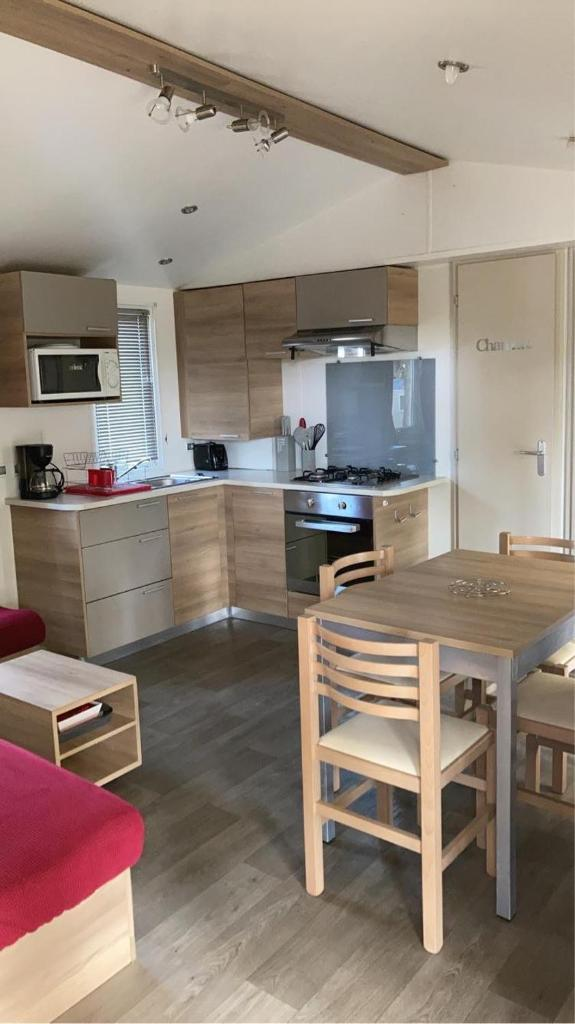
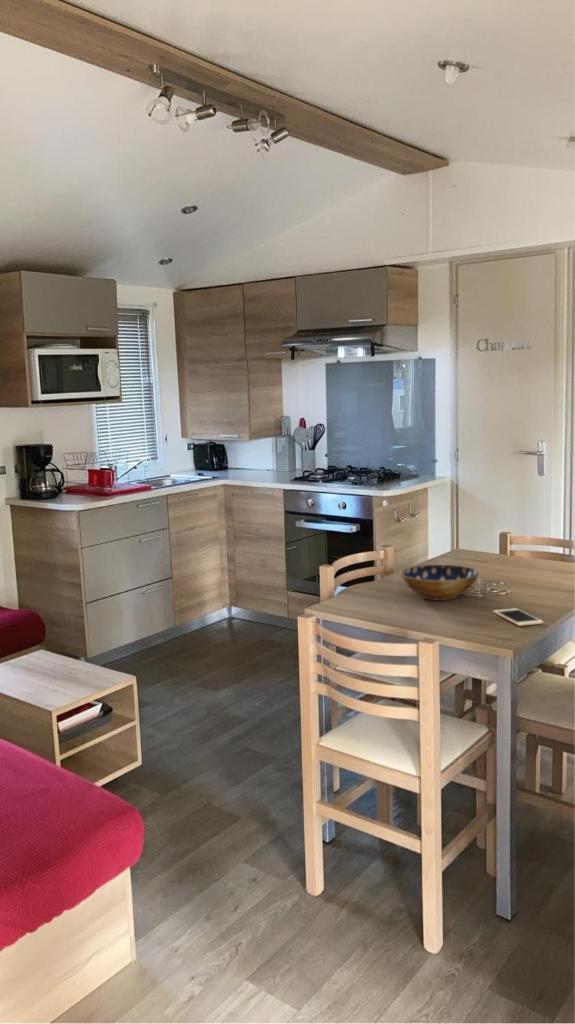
+ bowl [399,564,480,602]
+ cell phone [492,607,544,627]
